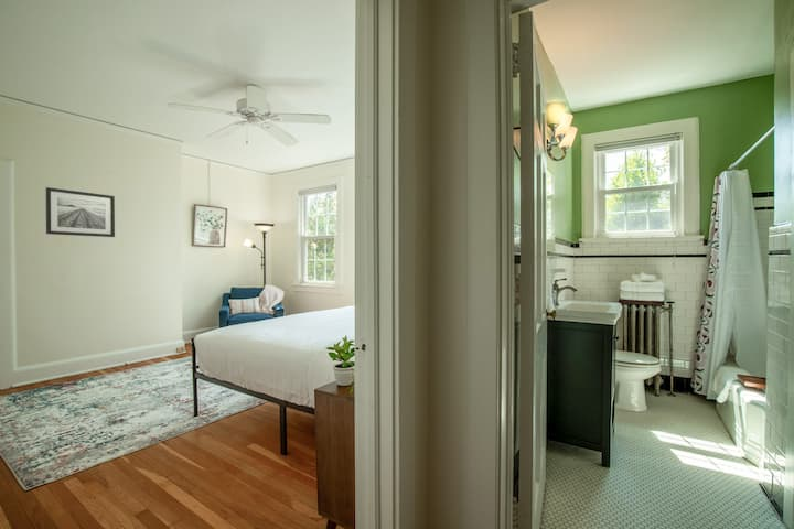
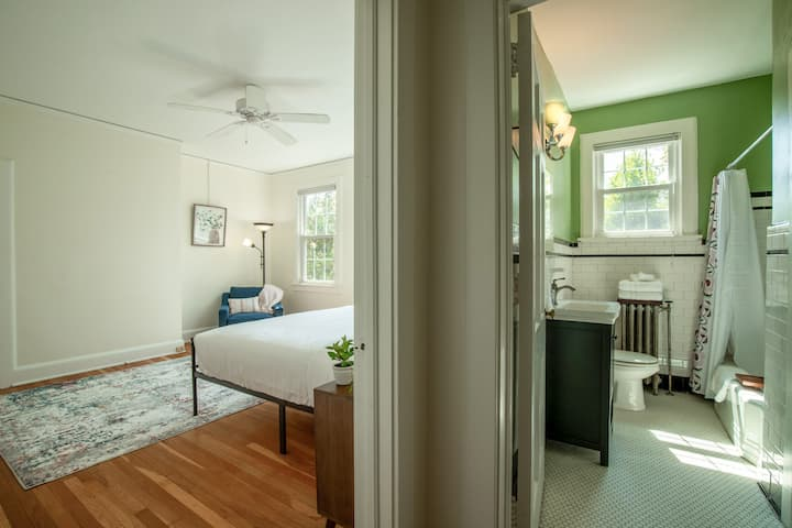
- wall art [44,186,116,238]
